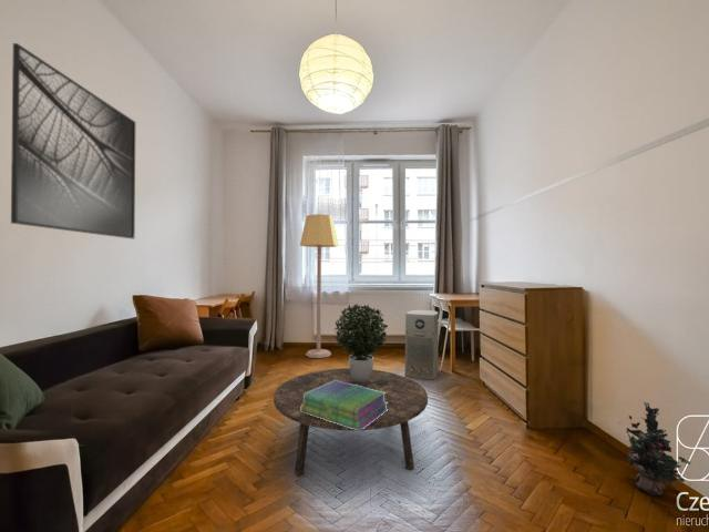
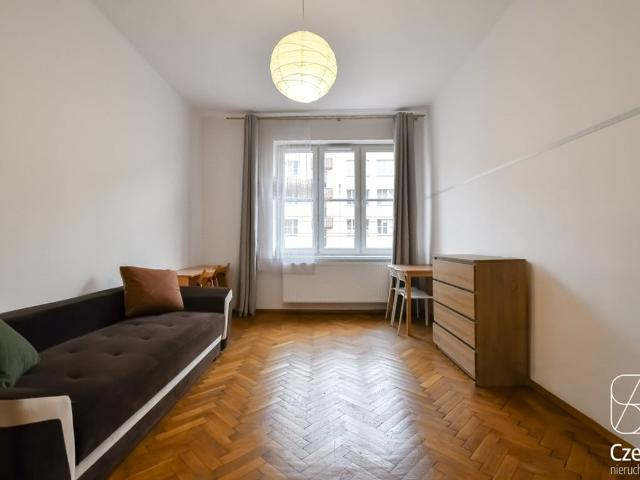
- air purifier [403,309,440,380]
- decorative plant [618,401,692,497]
- stack of books [300,380,388,432]
- coffee table [273,367,429,478]
- potted plant [333,303,389,385]
- lamp [299,213,340,359]
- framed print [10,42,136,239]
